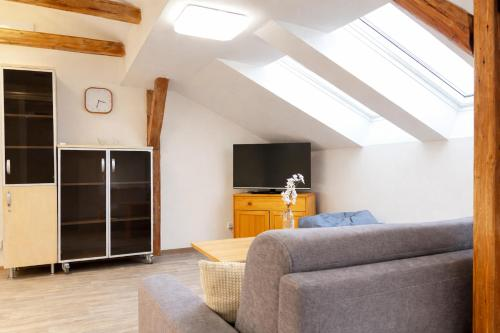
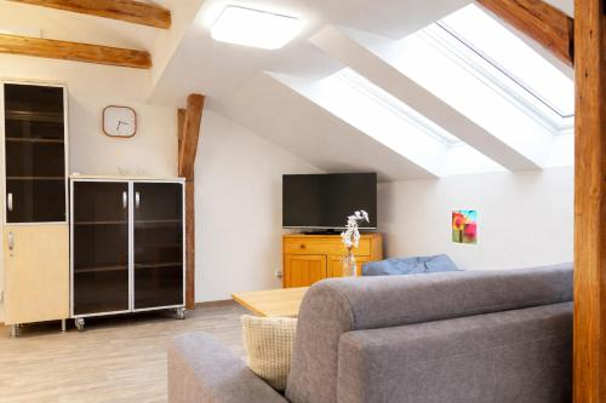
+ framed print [450,208,481,247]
